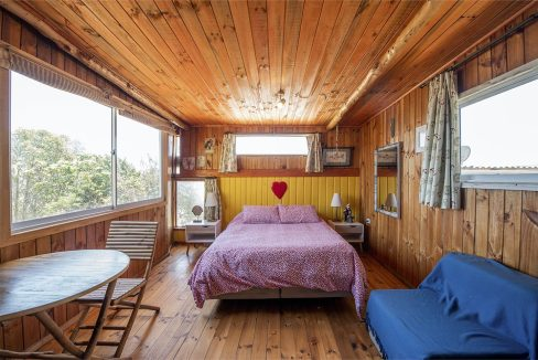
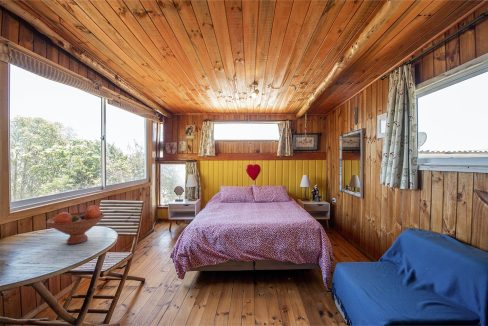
+ fruit bowl [45,204,106,245]
